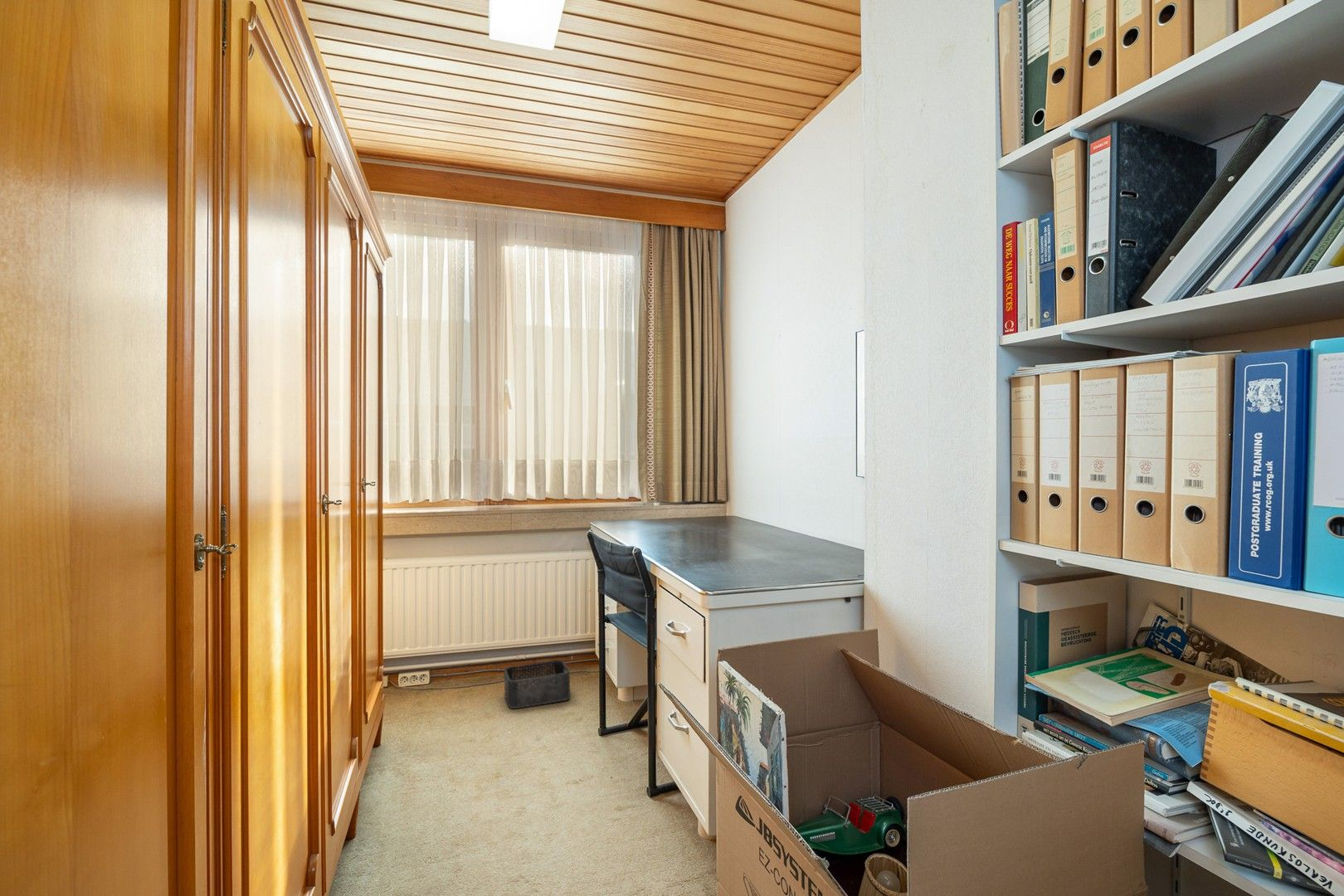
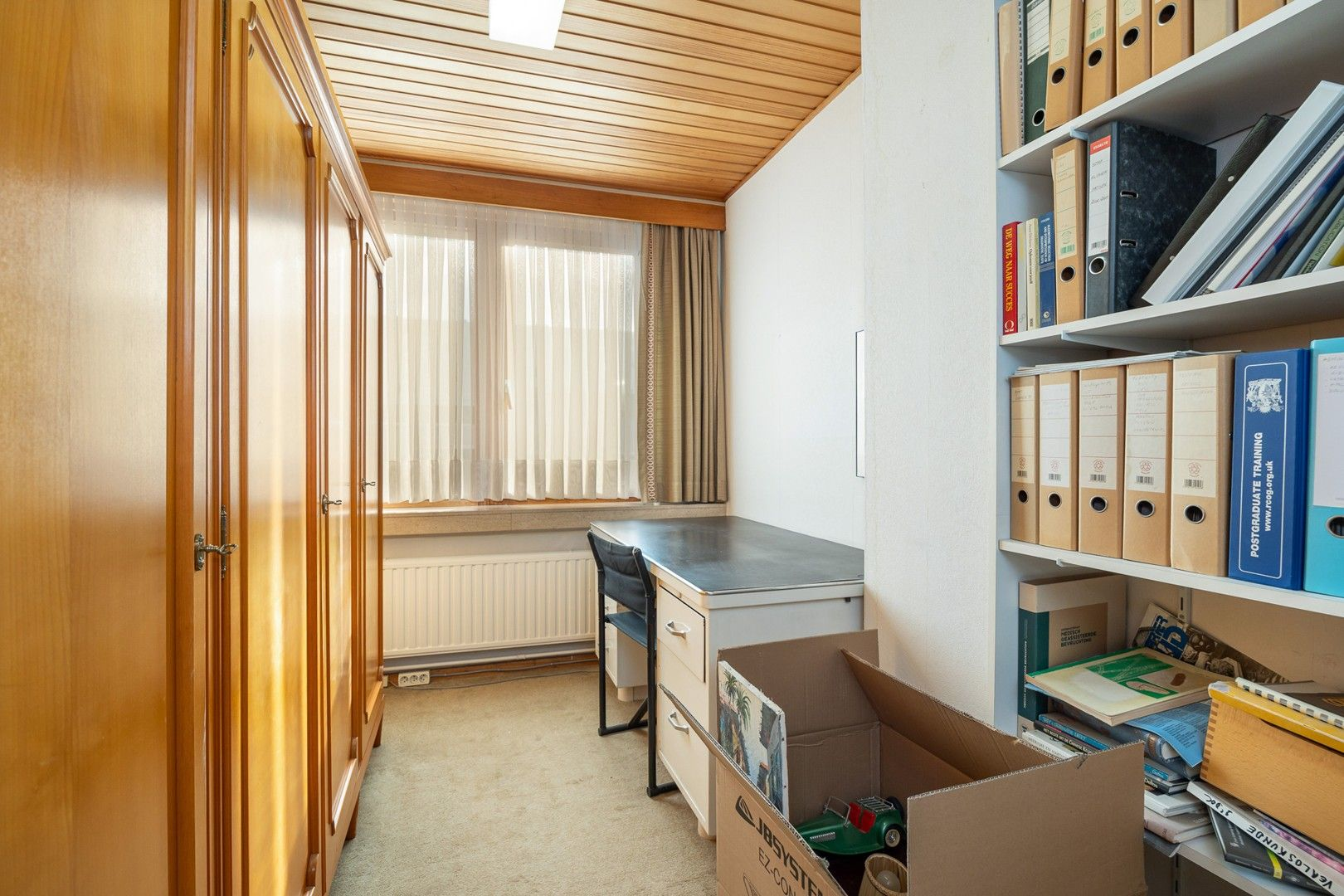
- storage bin [504,660,571,709]
